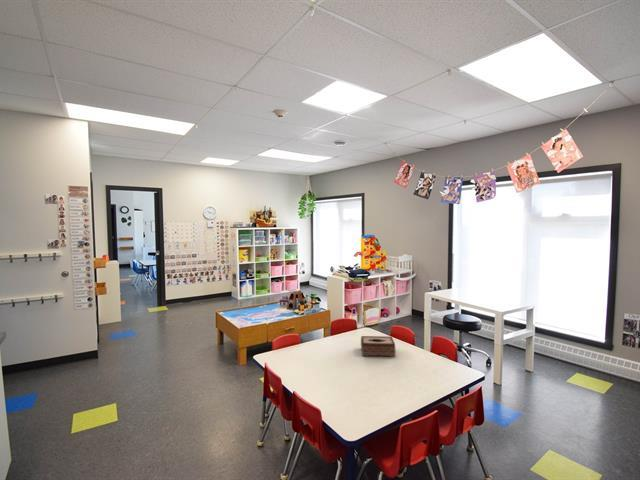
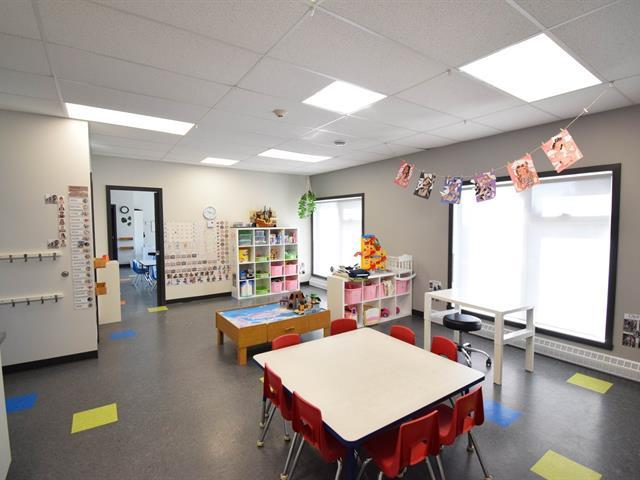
- tissue box [360,335,396,358]
